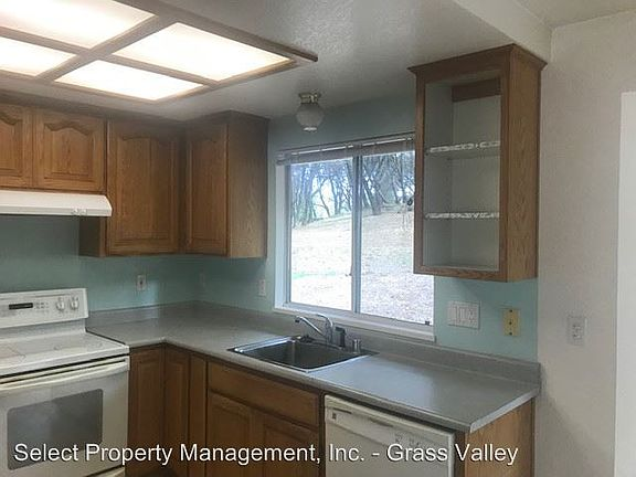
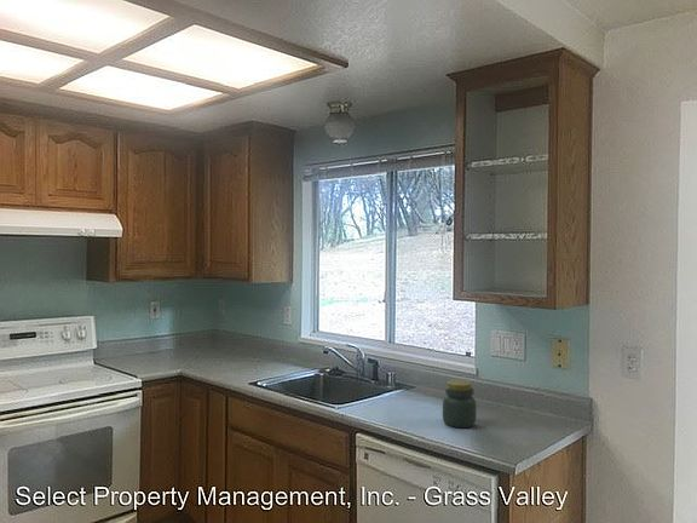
+ jar [442,379,478,429]
